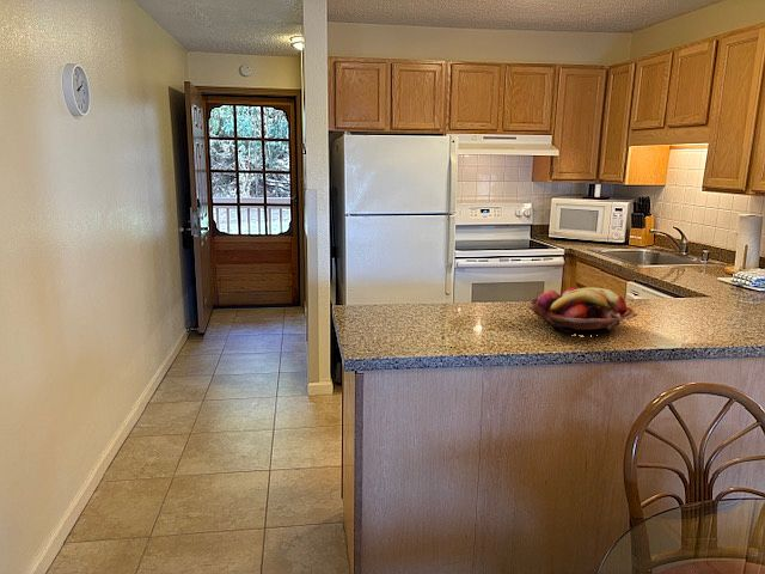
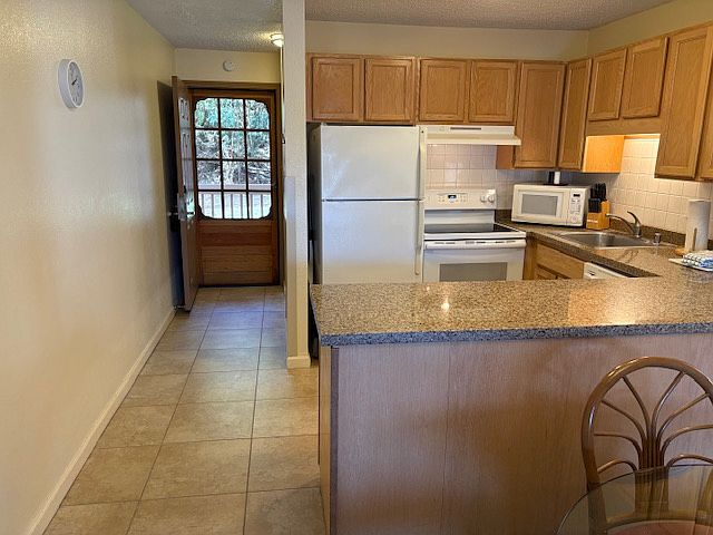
- fruit basket [527,286,639,338]
